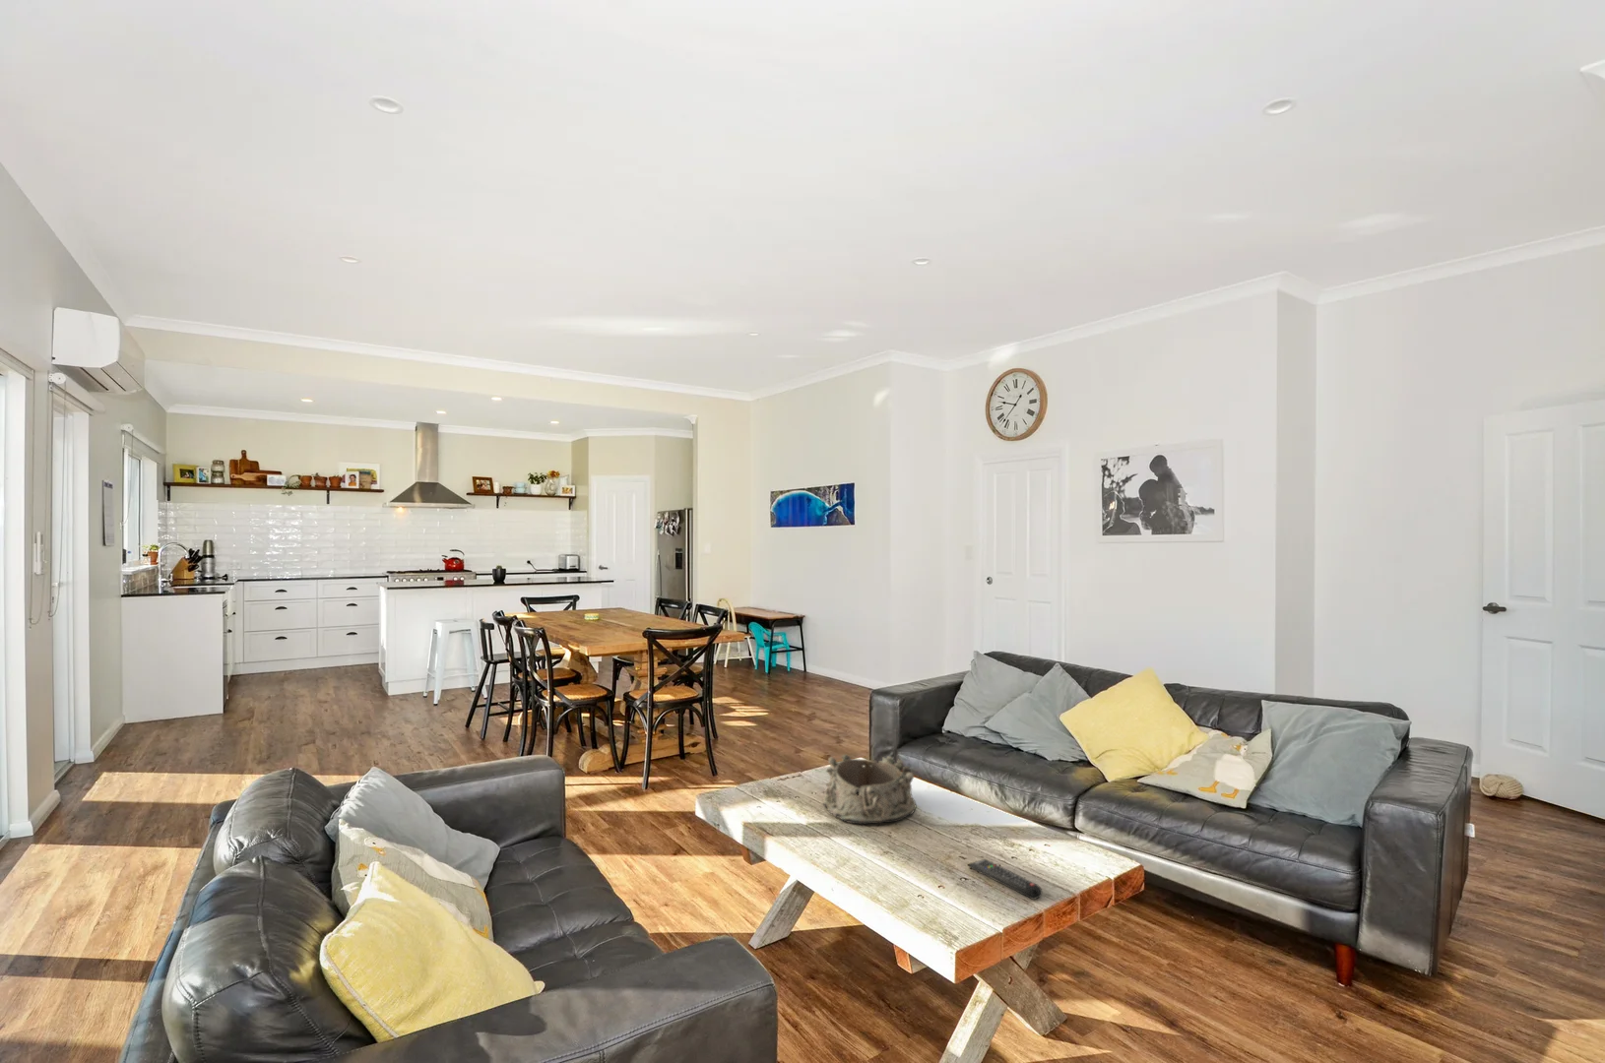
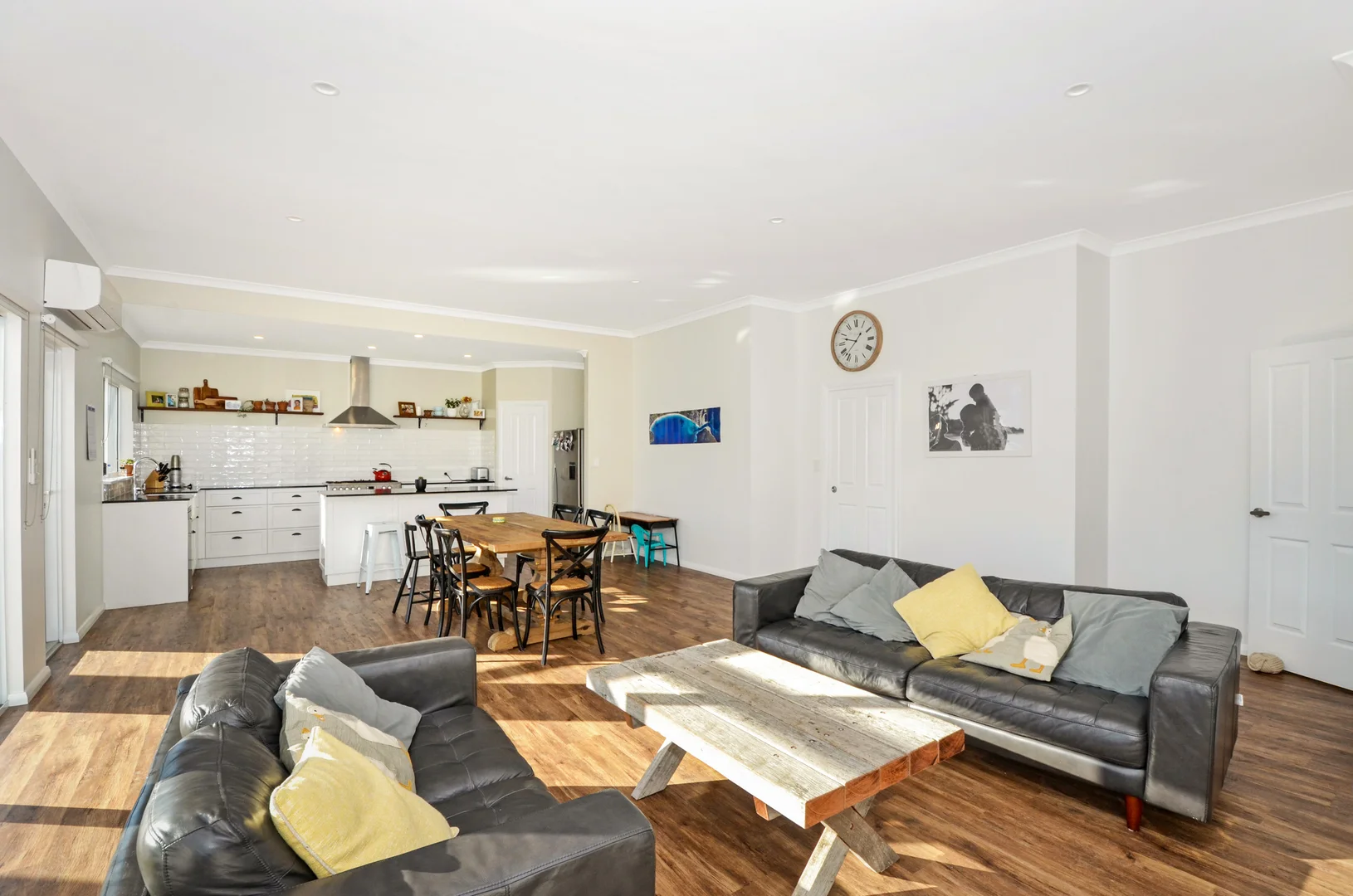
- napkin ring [822,753,917,825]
- remote control [968,858,1043,900]
